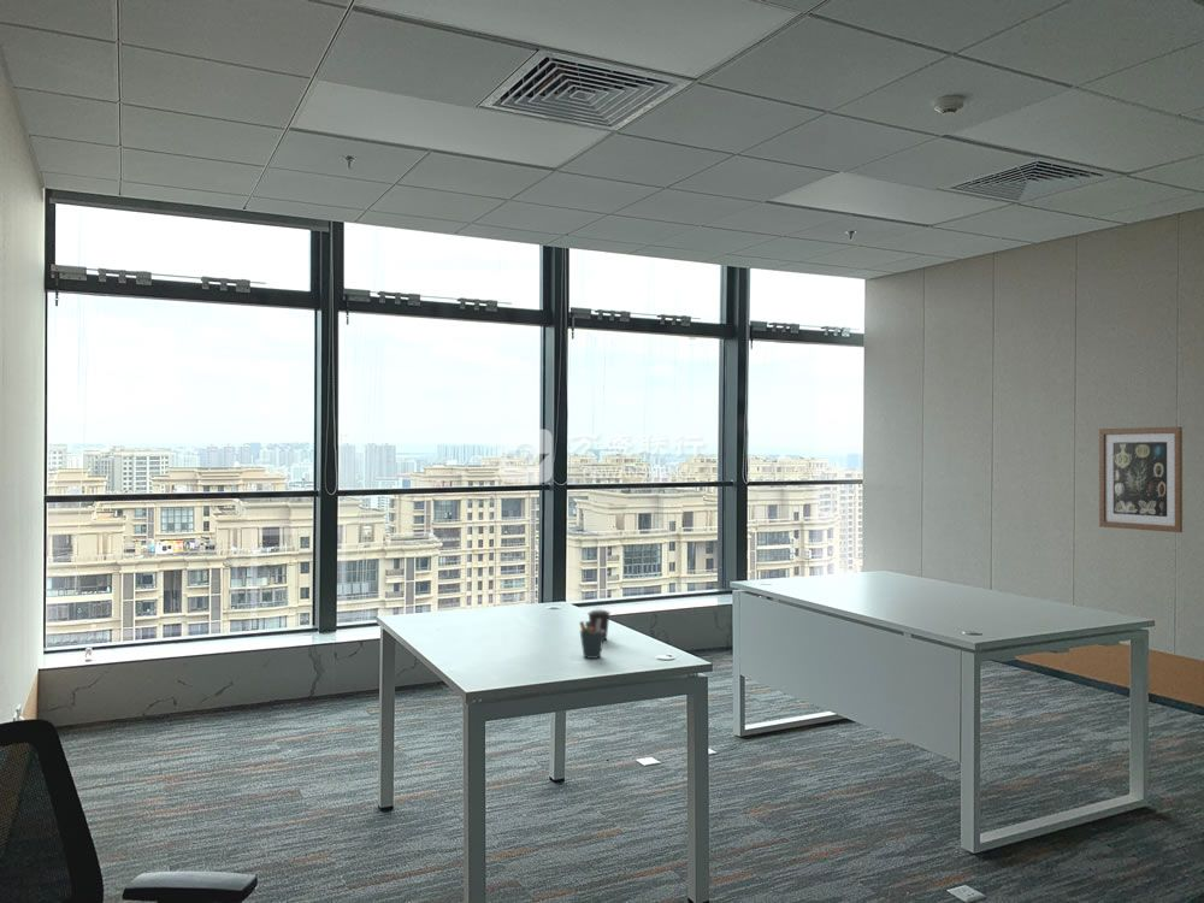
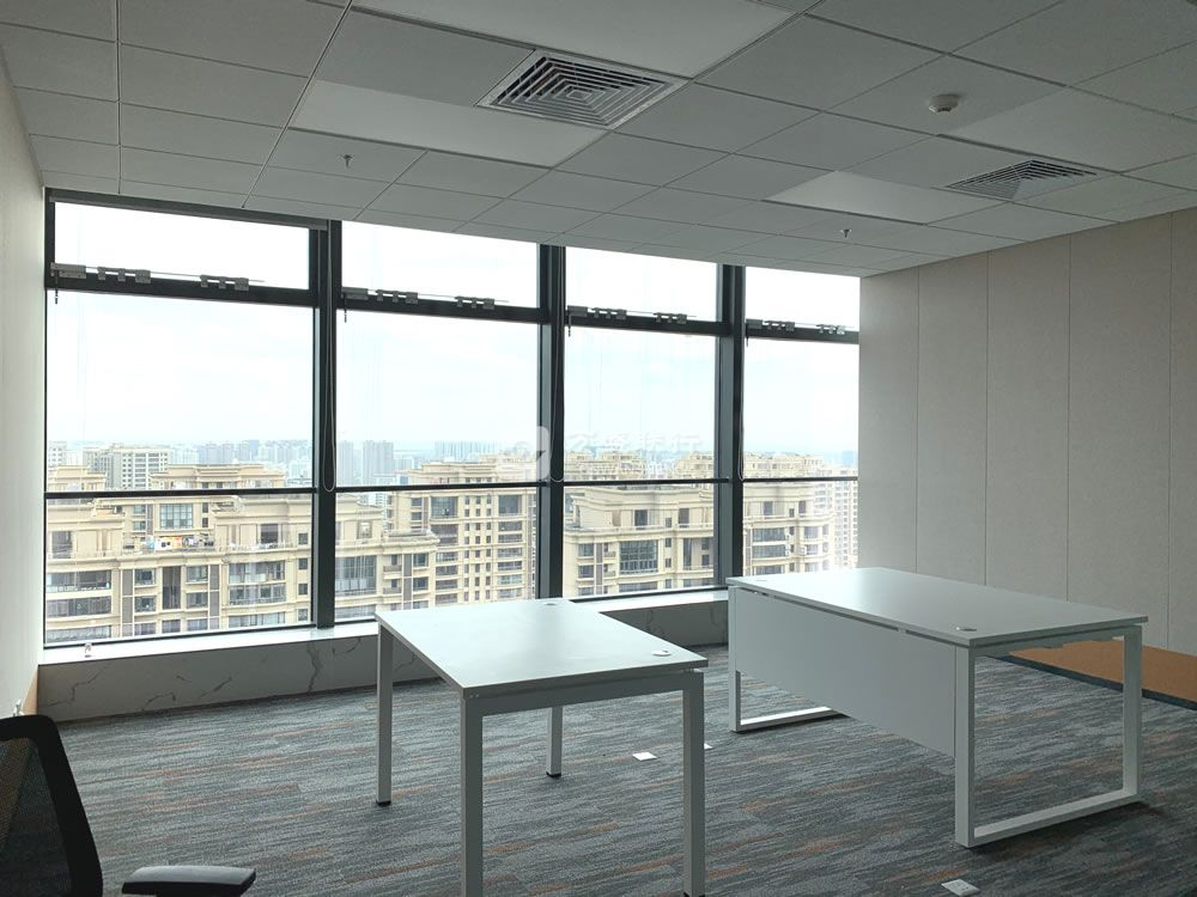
- wall art [1098,426,1184,533]
- coffee cup [586,608,612,642]
- pen holder [578,619,604,660]
